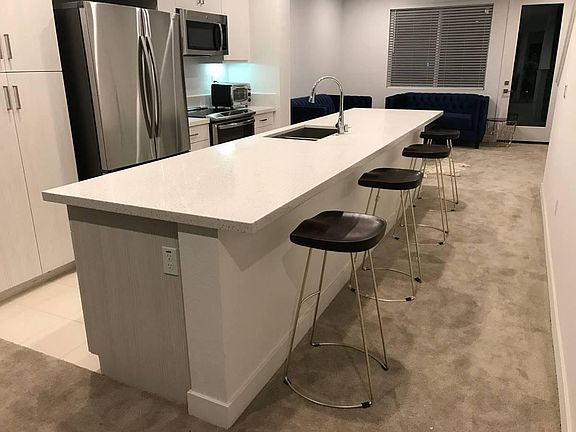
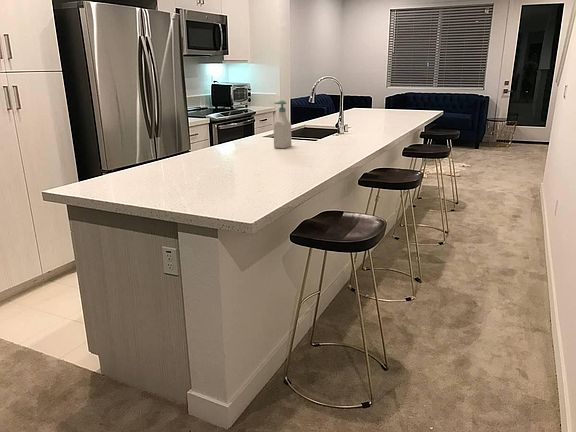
+ soap bottle [273,100,292,149]
